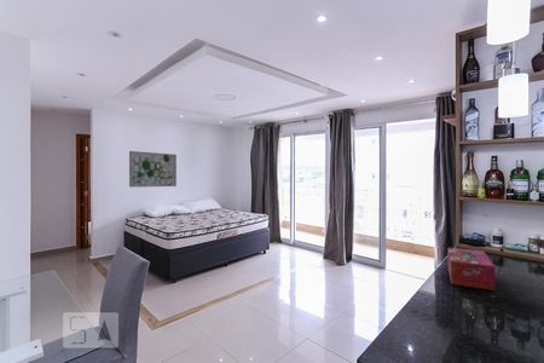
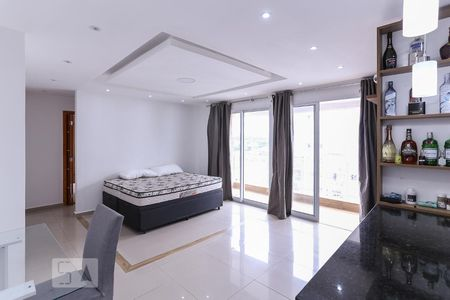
- tissue box [446,247,496,292]
- wall art [128,150,178,189]
